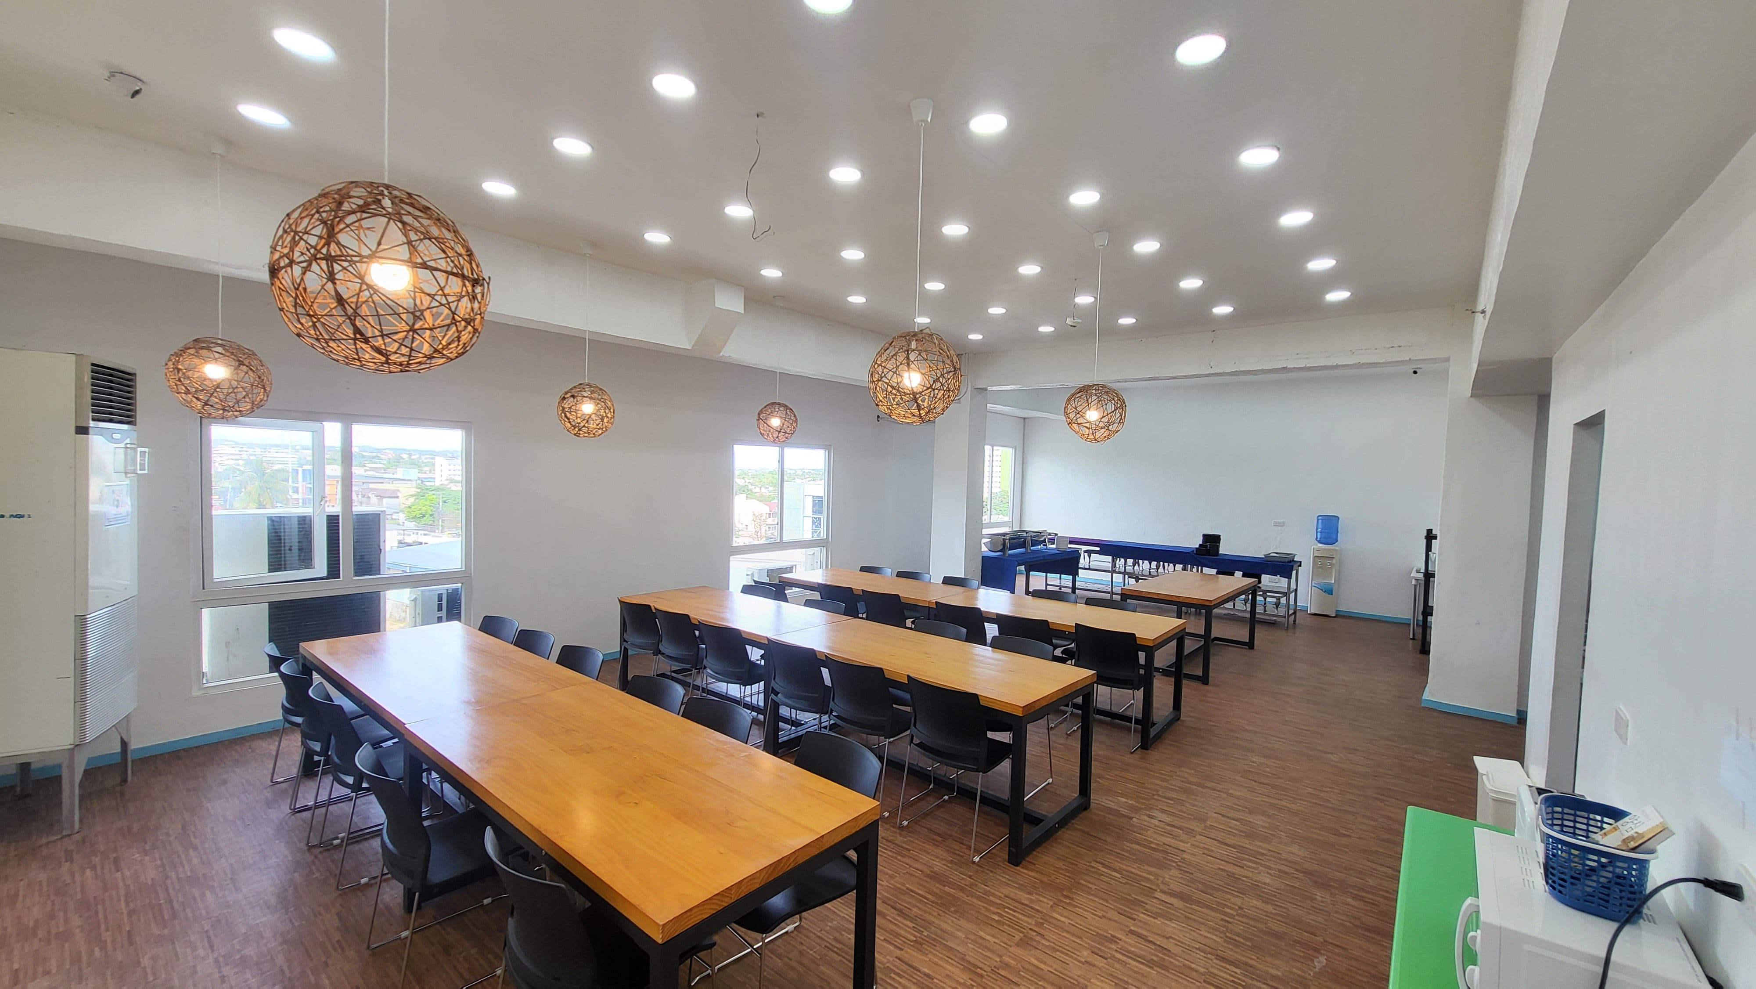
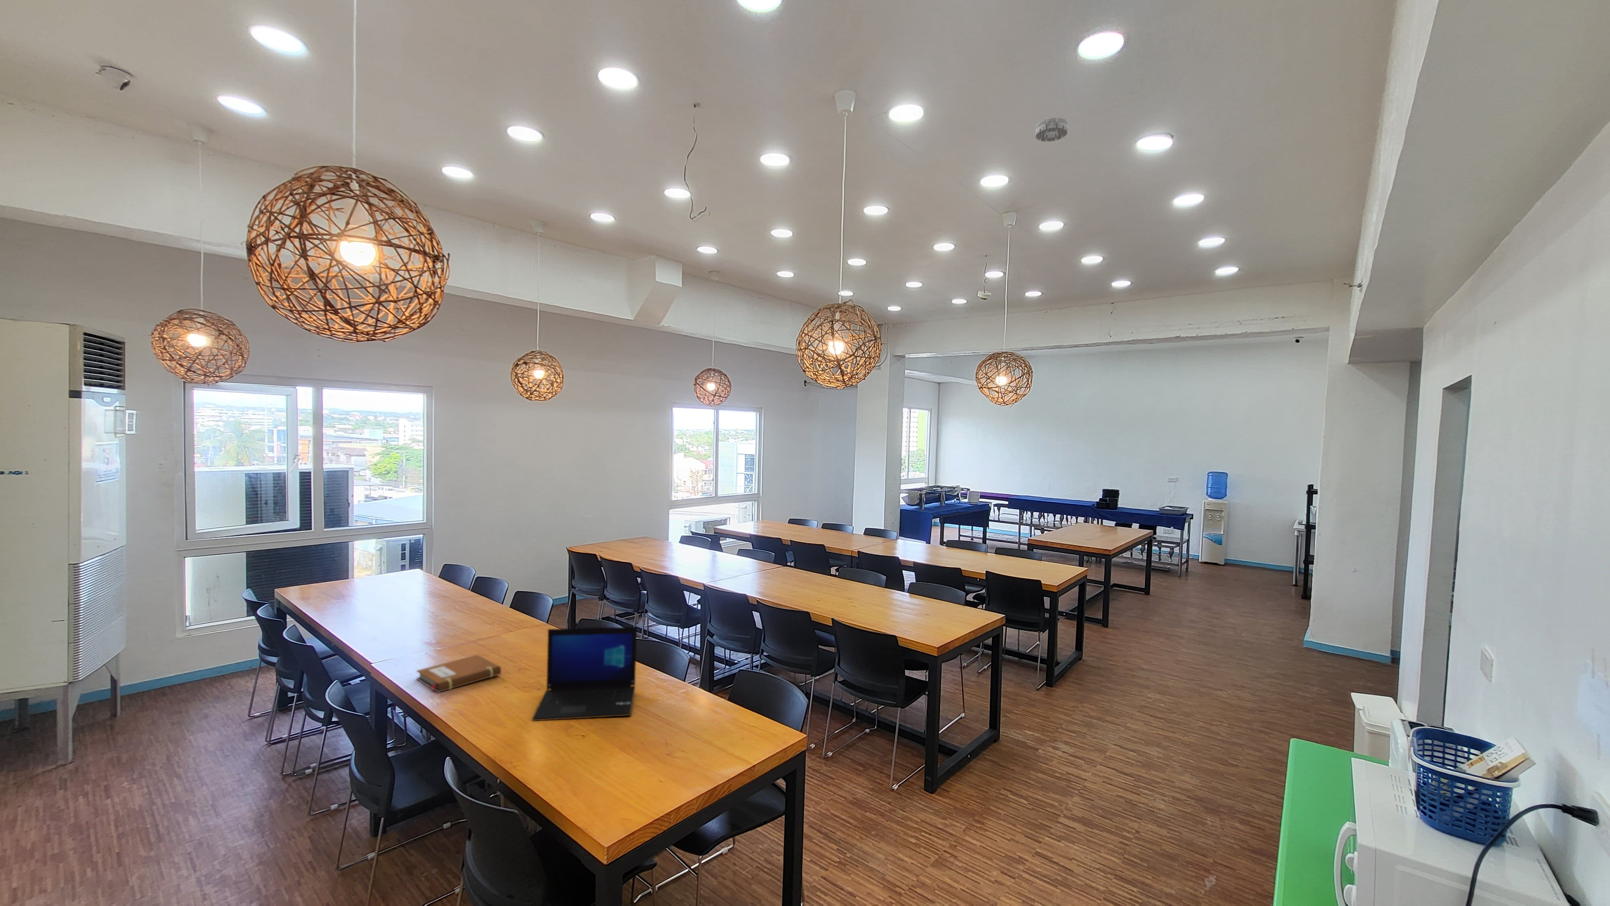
+ smoke detector [1035,116,1068,143]
+ notebook [416,654,502,693]
+ laptop [531,626,637,721]
